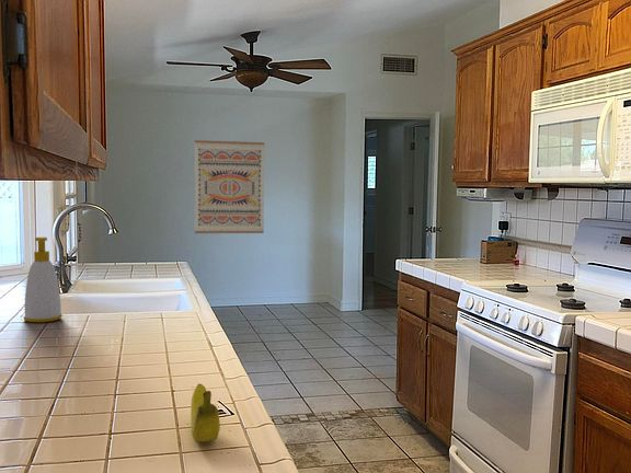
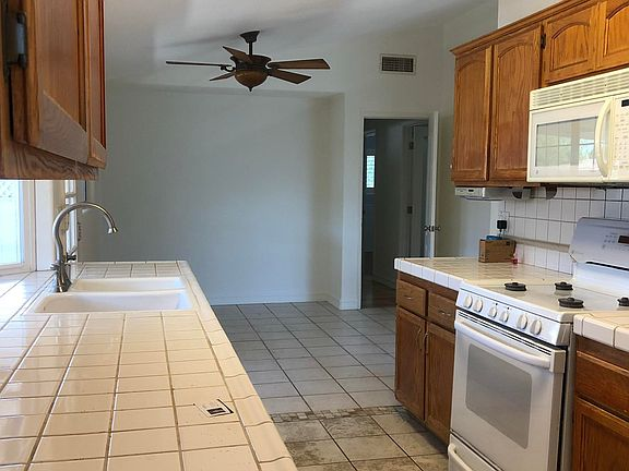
- soap bottle [23,235,64,324]
- wall art [194,139,265,234]
- fruit [190,383,221,442]
